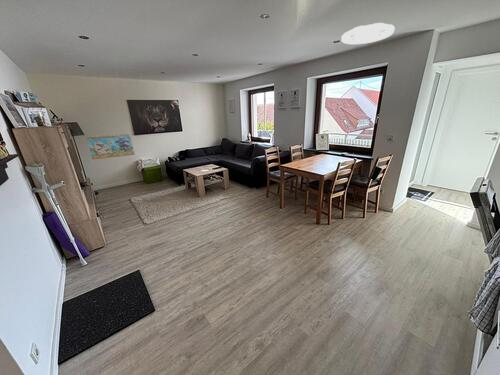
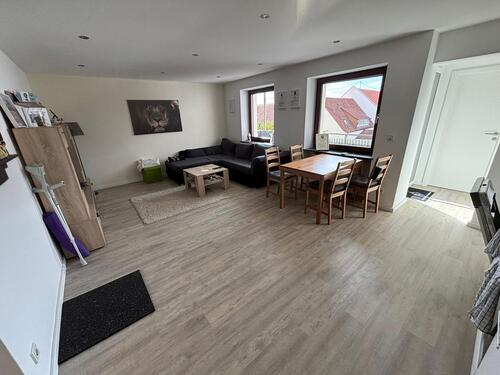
- decorative wall panel [86,132,136,160]
- ceiling light [340,22,396,45]
